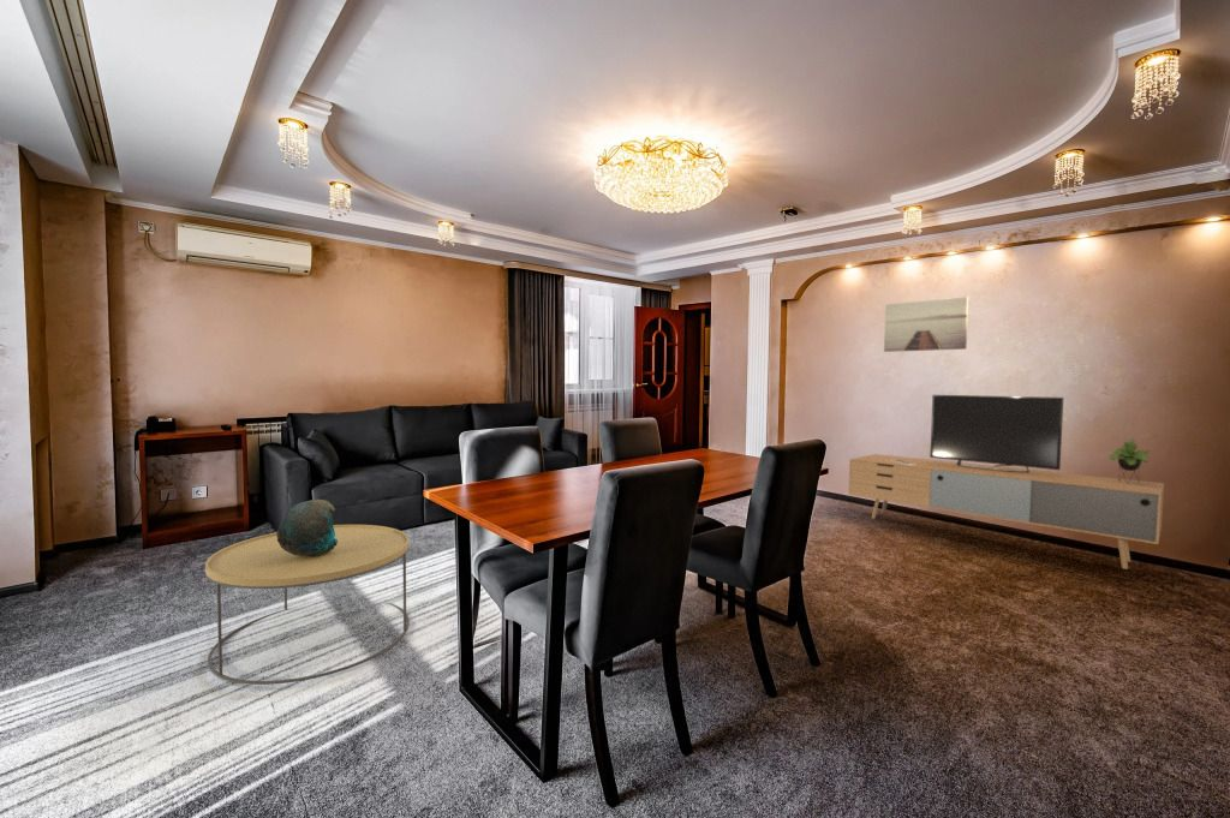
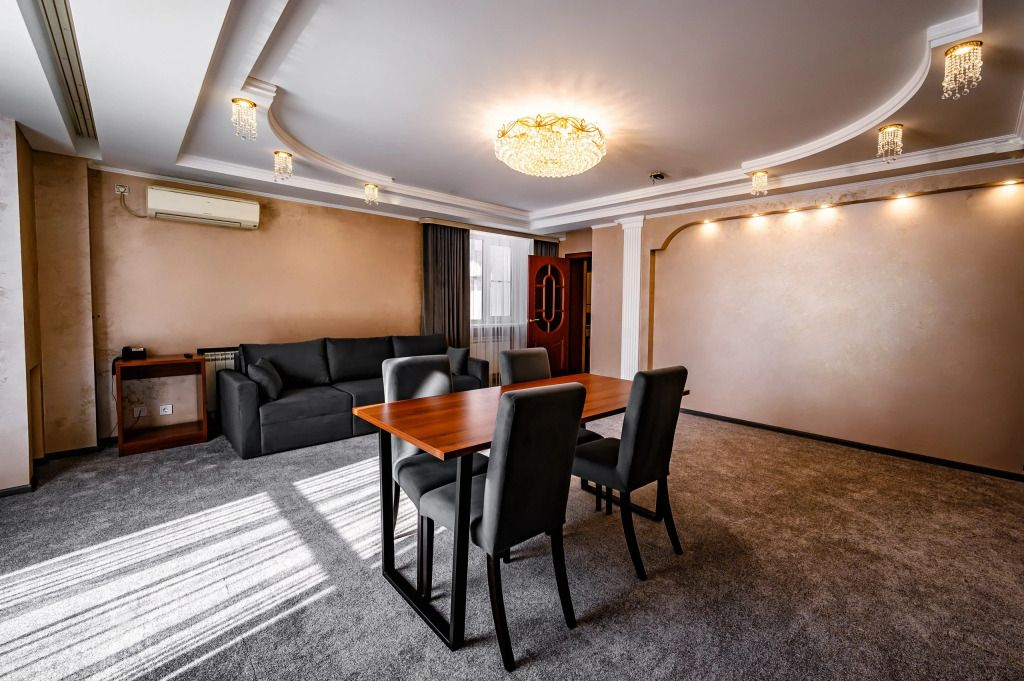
- wall art [883,295,969,353]
- coffee table [204,524,411,686]
- media console [847,394,1165,571]
- decorative bowl [276,498,338,557]
